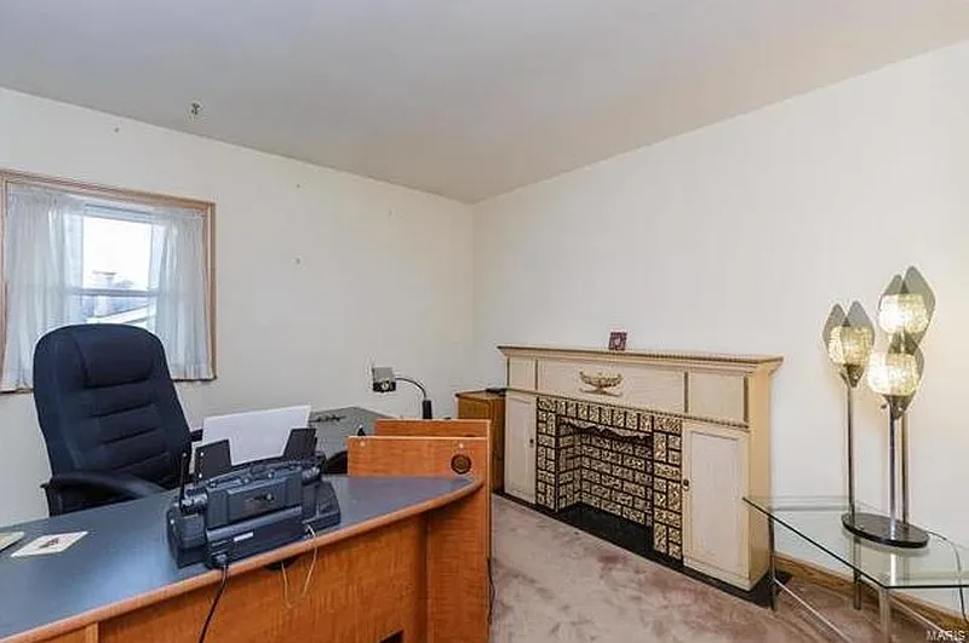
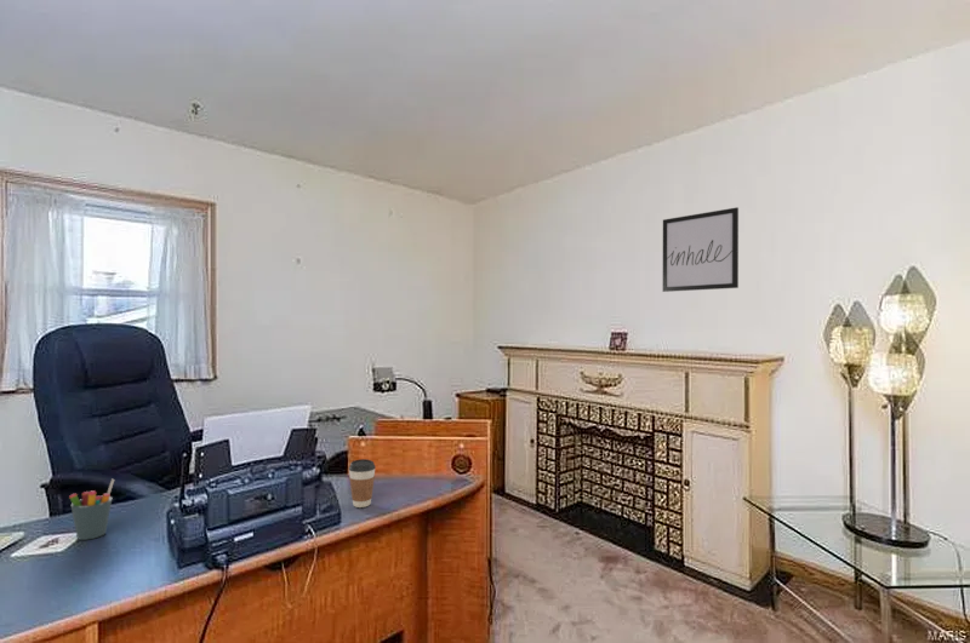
+ wall art [662,206,740,293]
+ pen holder [68,478,115,541]
+ coffee cup [348,458,377,509]
